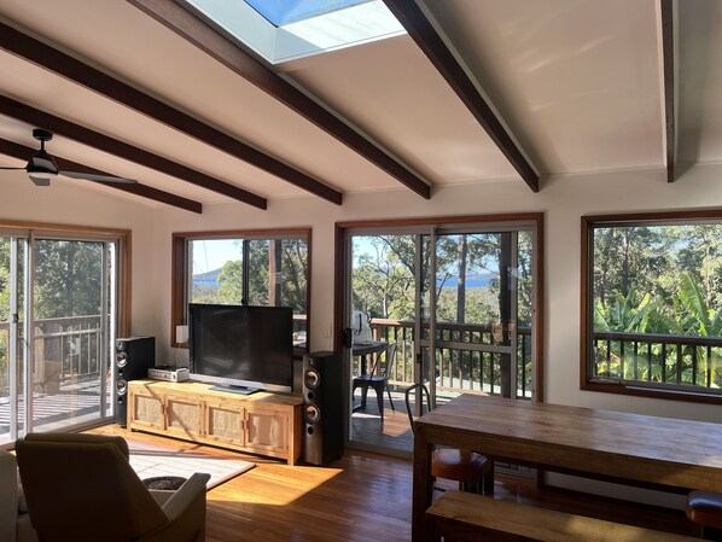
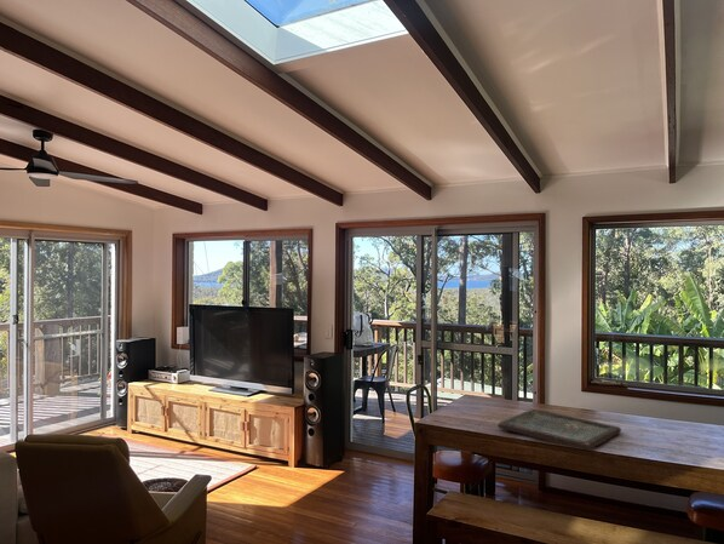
+ board game [496,408,622,451]
